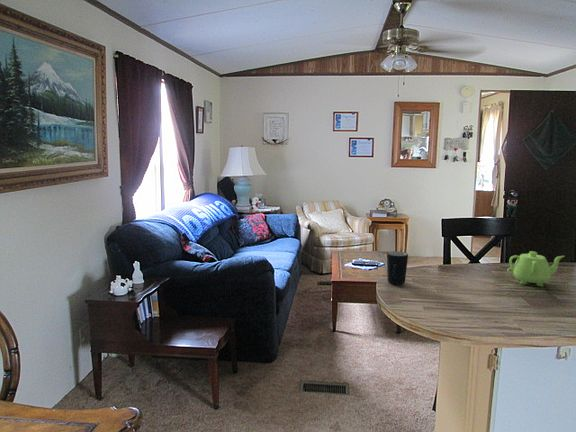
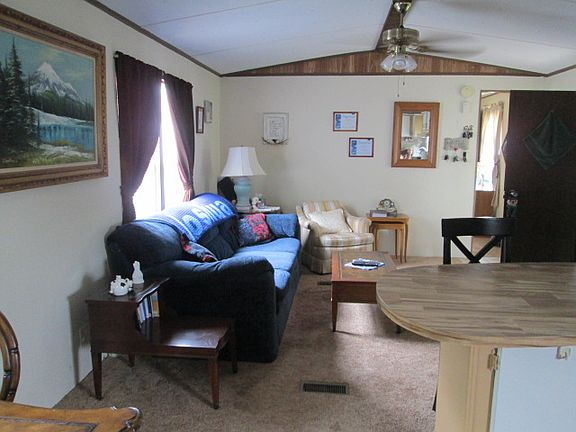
- teapot [506,250,565,288]
- mug [386,250,409,285]
